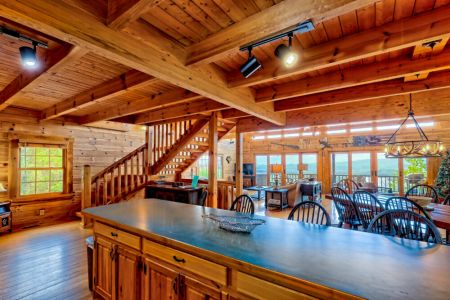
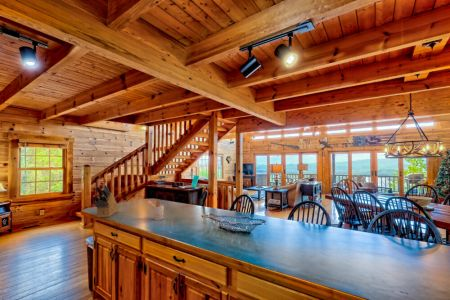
+ utensil holder [147,199,165,221]
+ knife block [92,184,120,218]
